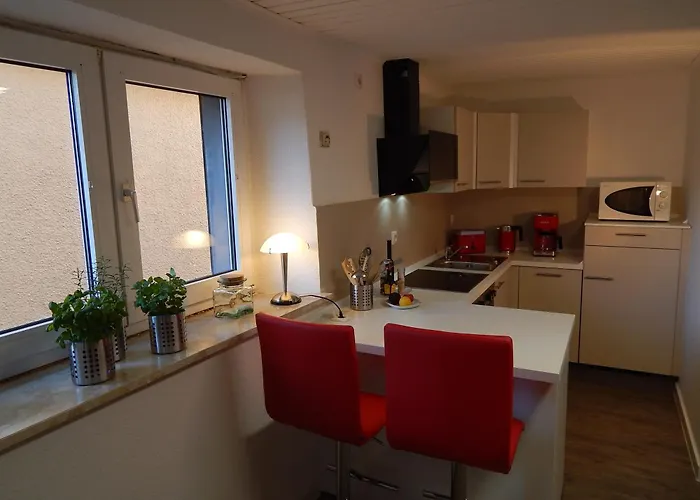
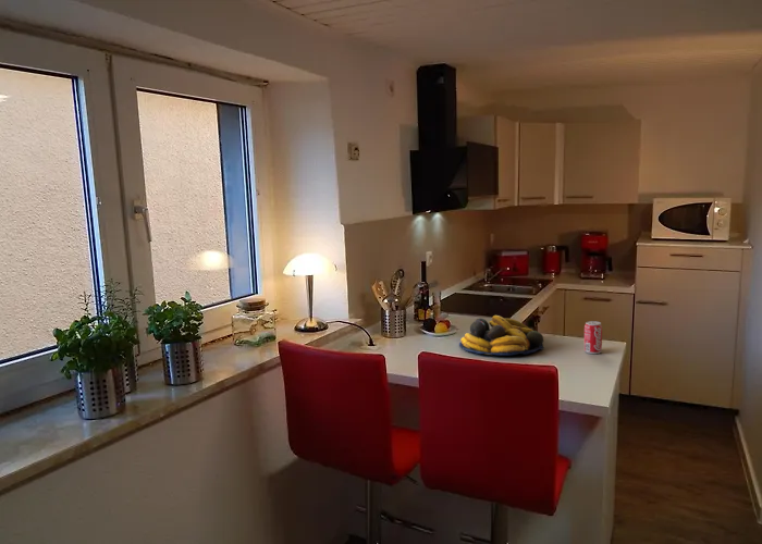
+ beverage can [583,320,603,355]
+ fruit bowl [458,314,544,356]
